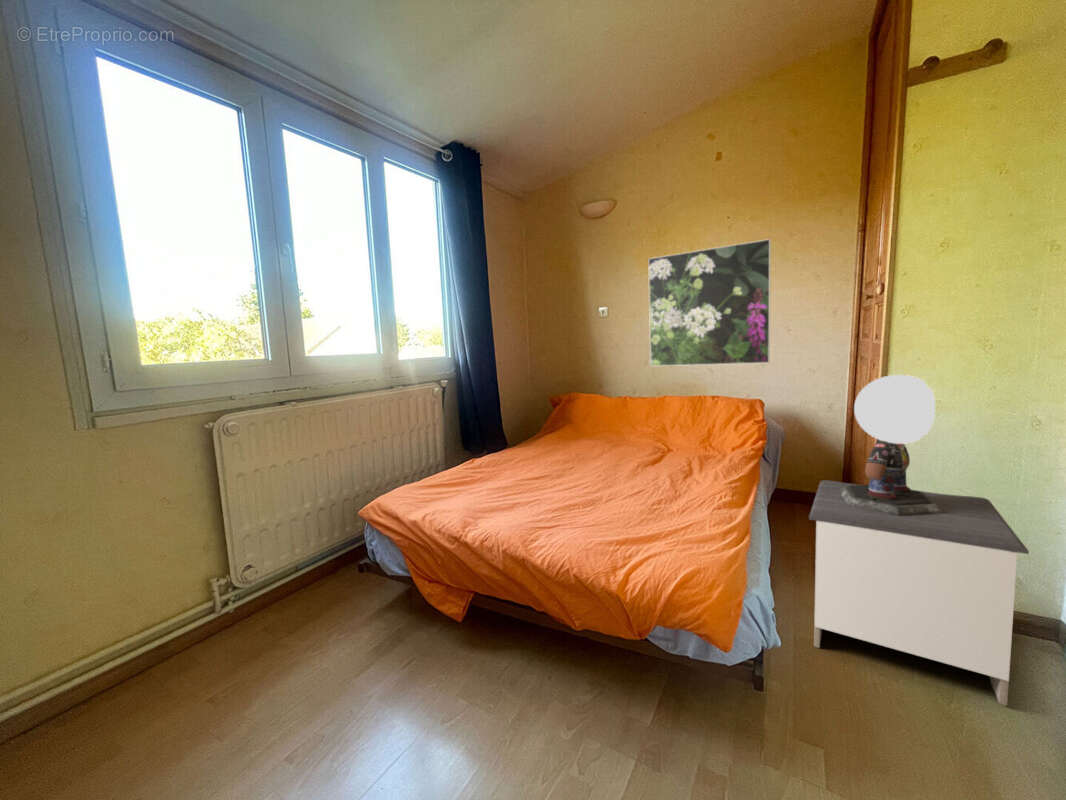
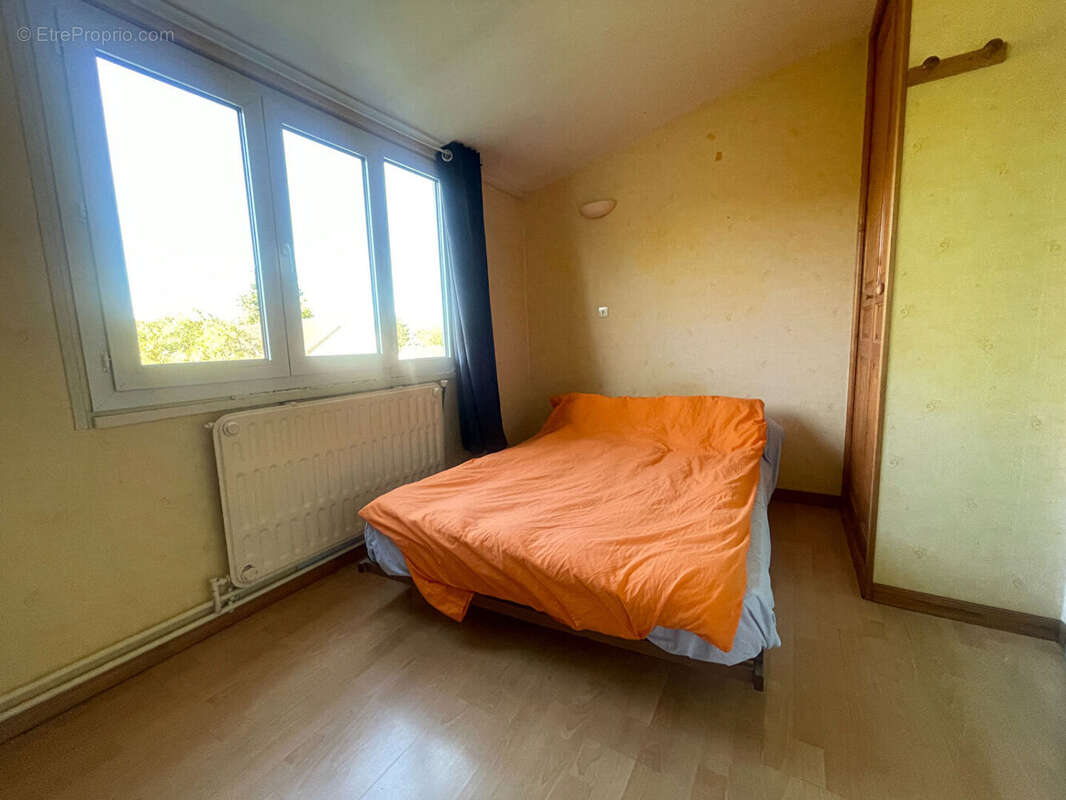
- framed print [647,238,772,367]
- nightstand [808,479,1030,706]
- table lamp [840,374,942,516]
